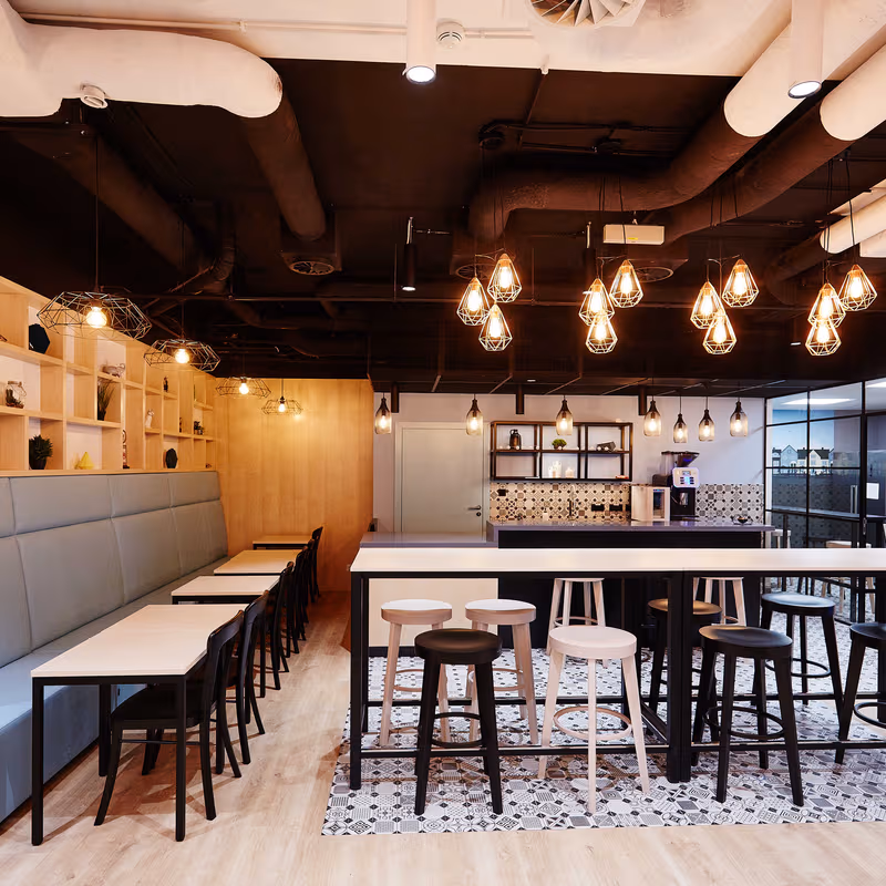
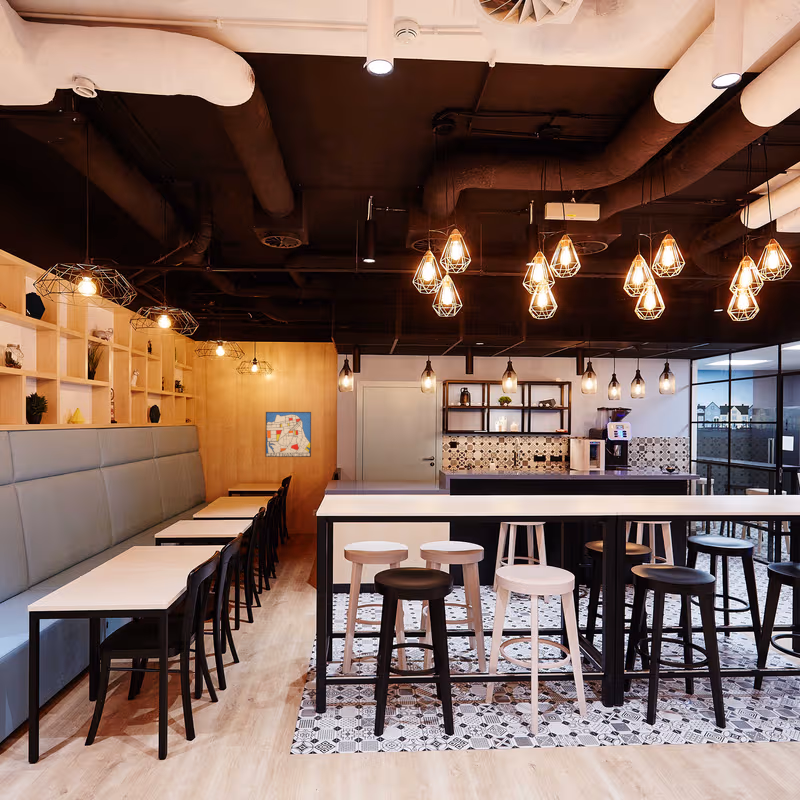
+ wall art [265,411,312,458]
